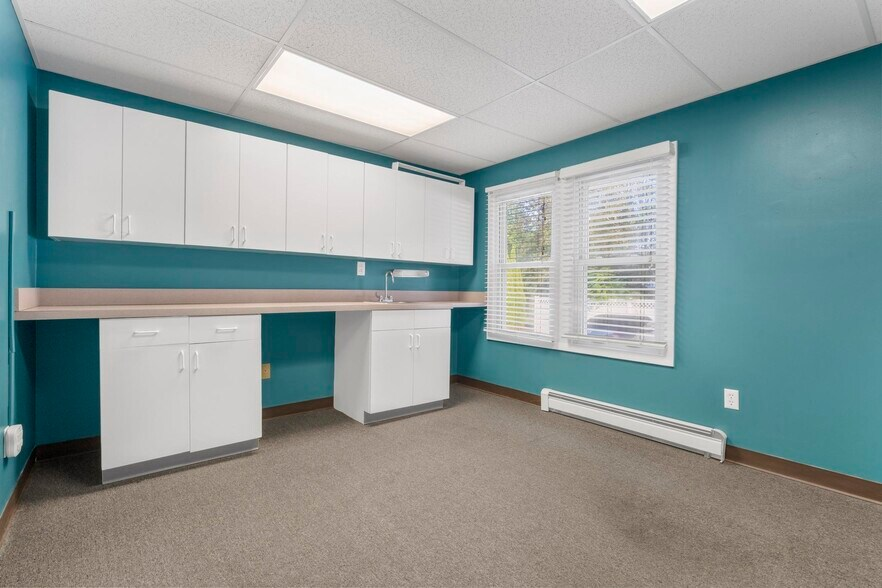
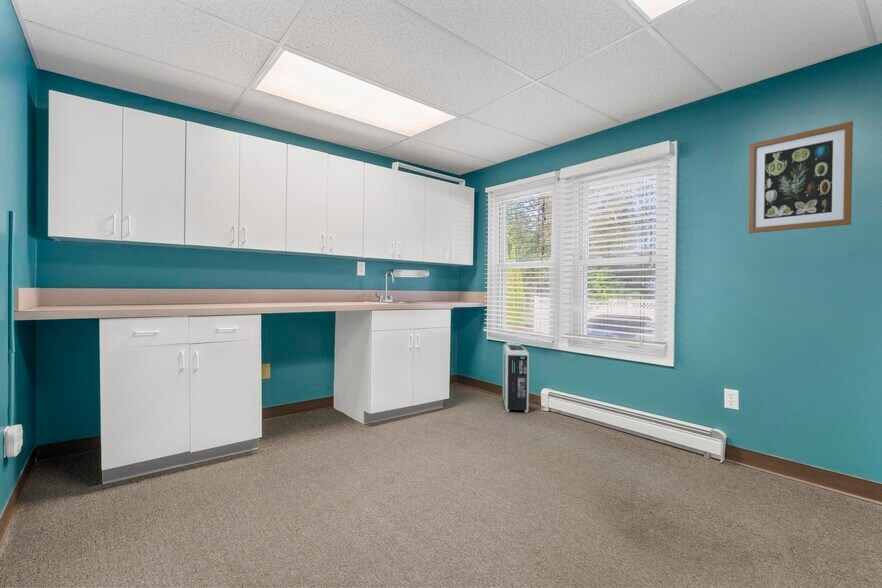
+ air purifier [502,341,530,414]
+ wall art [747,120,854,234]
